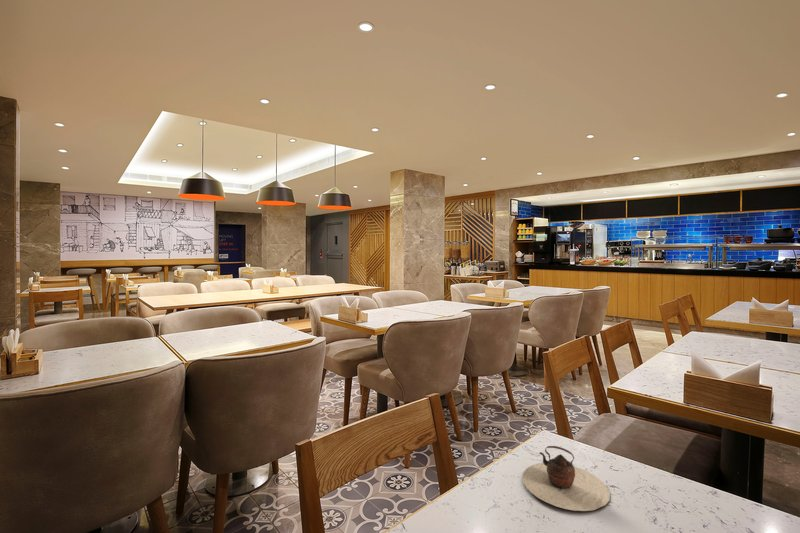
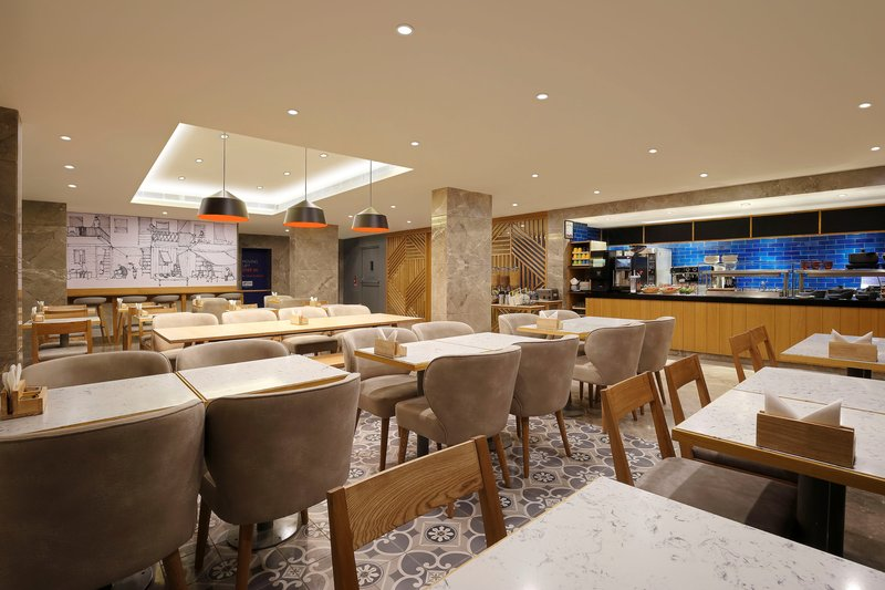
- teapot [521,445,611,512]
